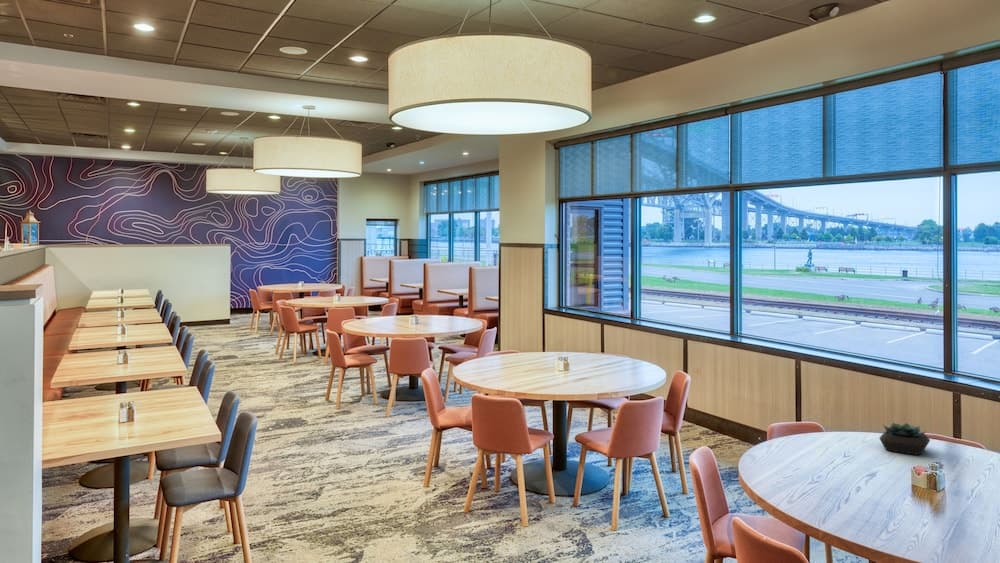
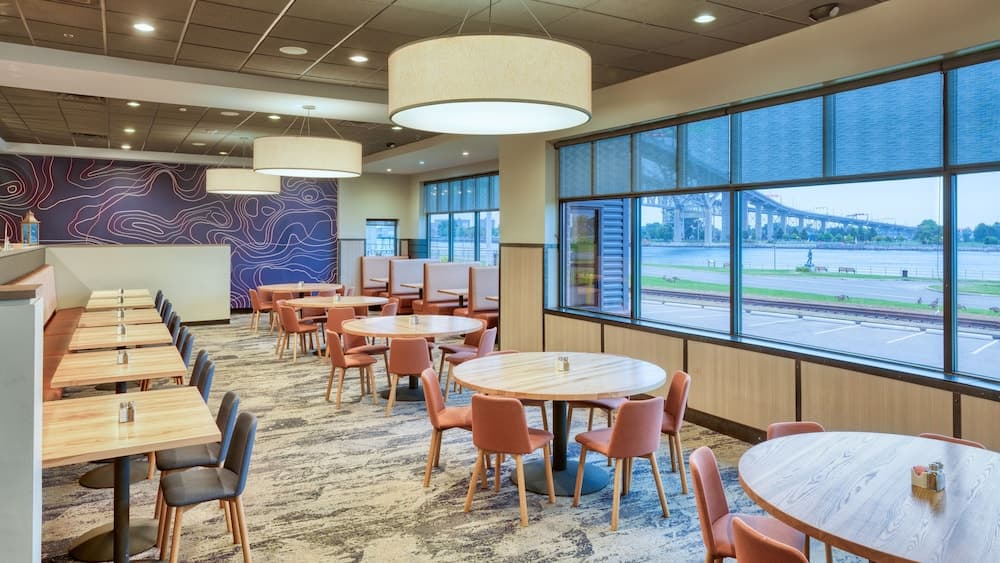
- succulent plant [878,422,931,456]
